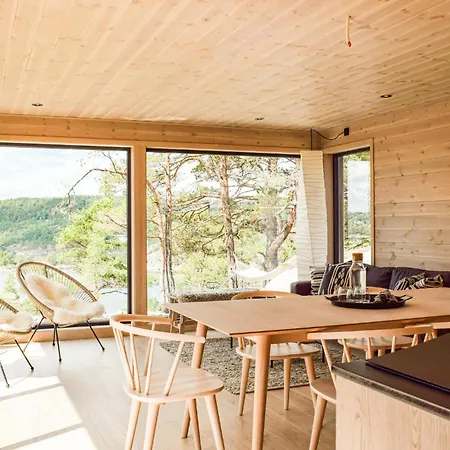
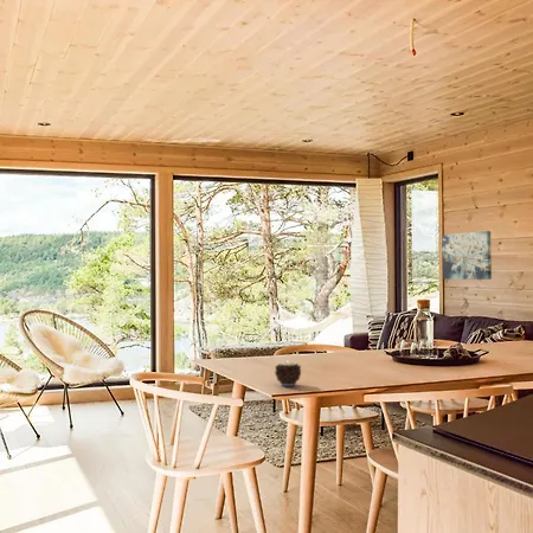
+ wall art [441,230,493,281]
+ candle [274,361,302,387]
